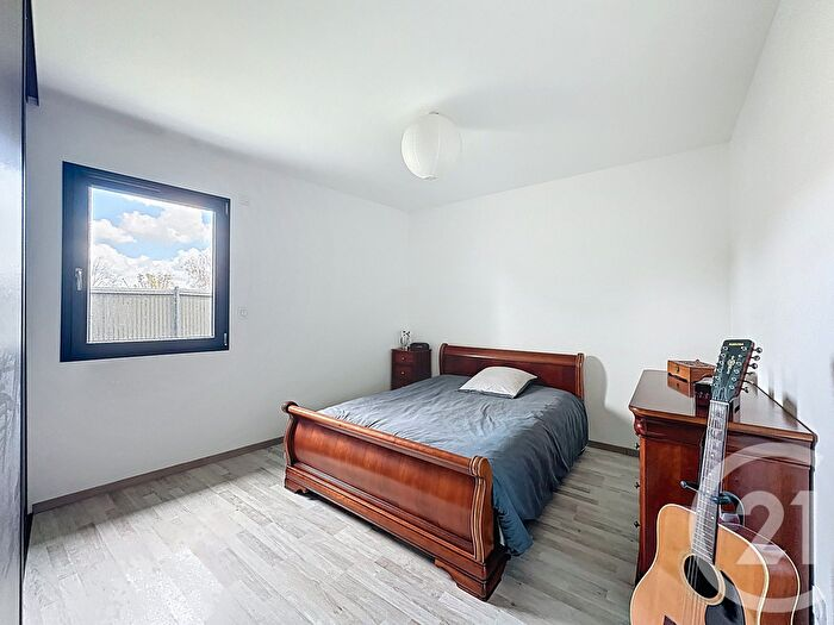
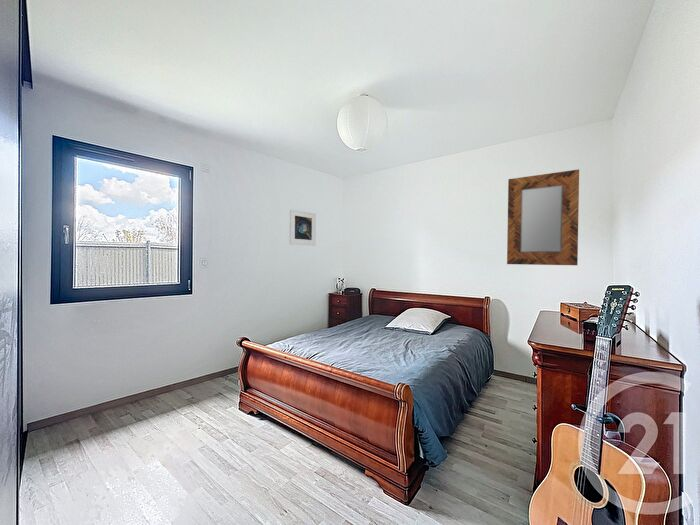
+ home mirror [506,168,580,266]
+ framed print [289,208,317,246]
